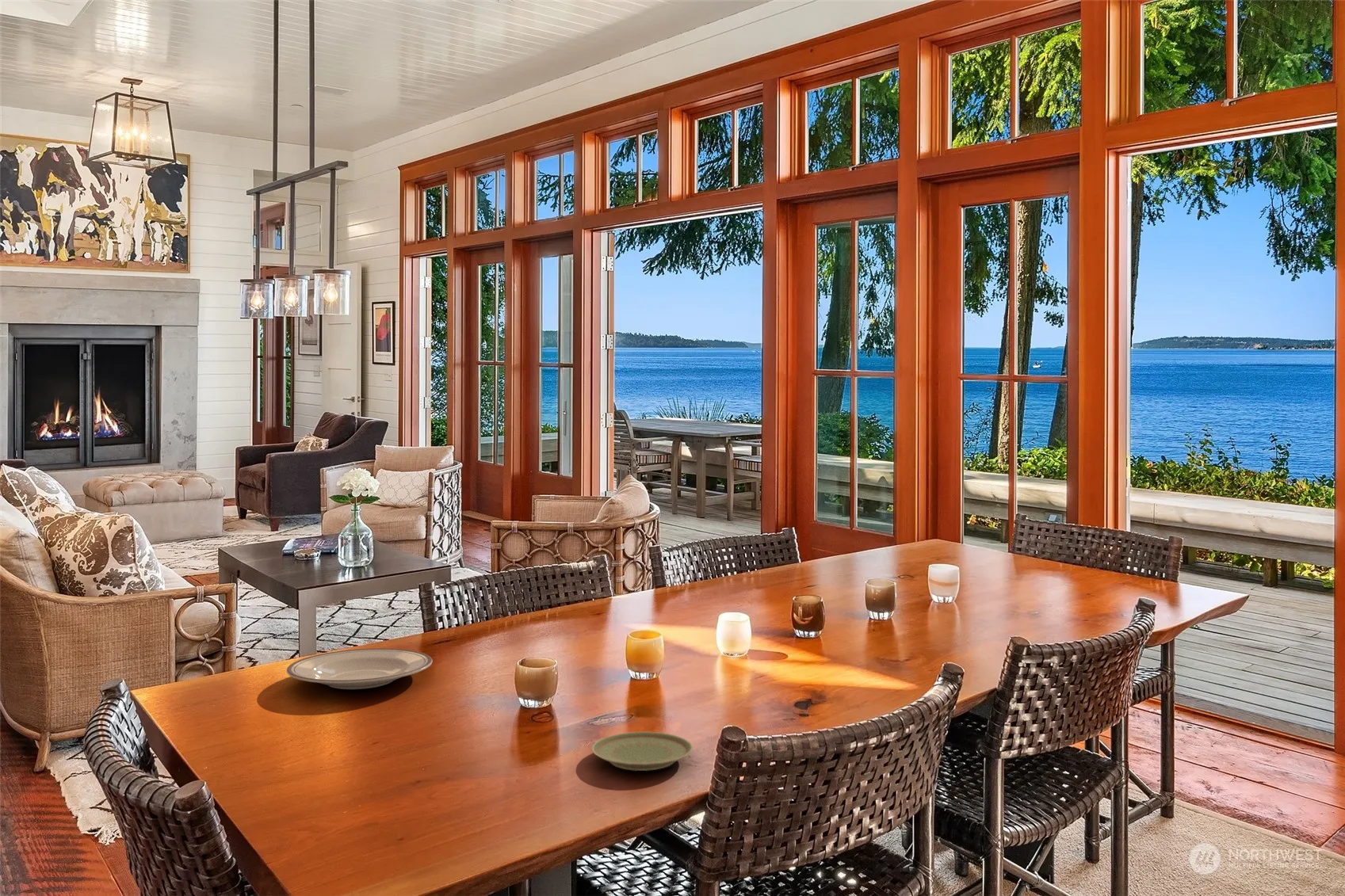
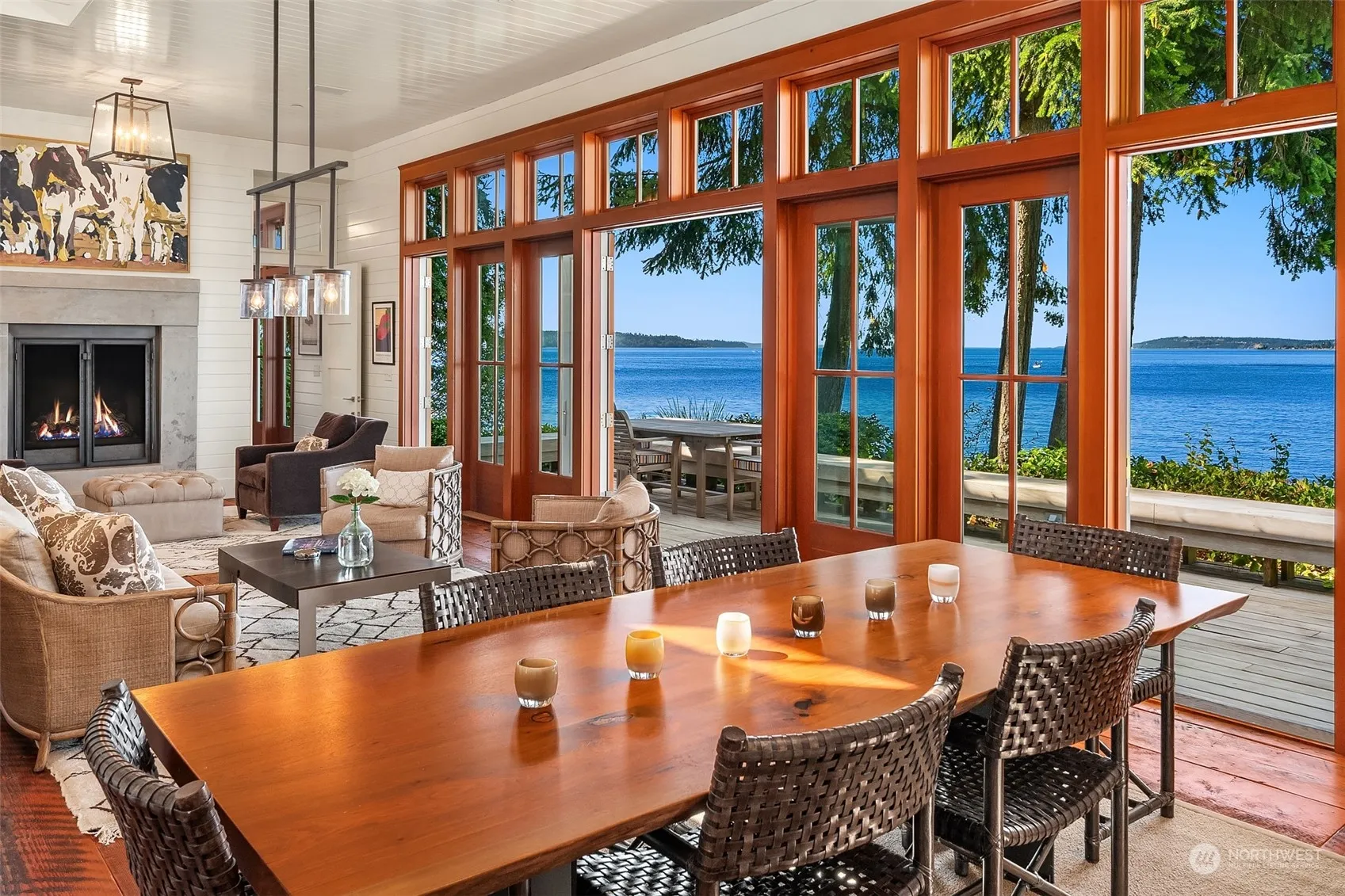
- plate [285,647,434,690]
- plate [591,731,694,772]
